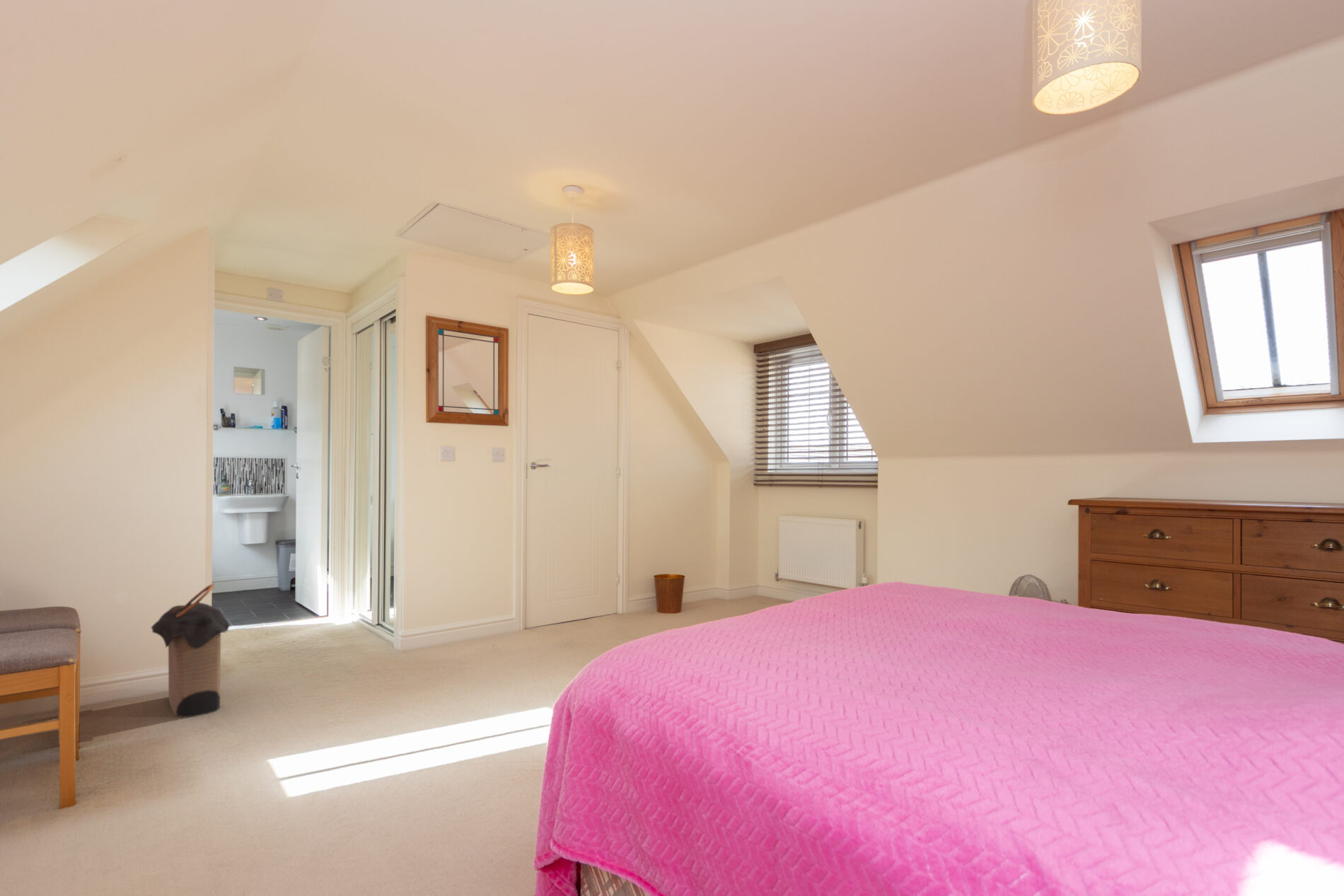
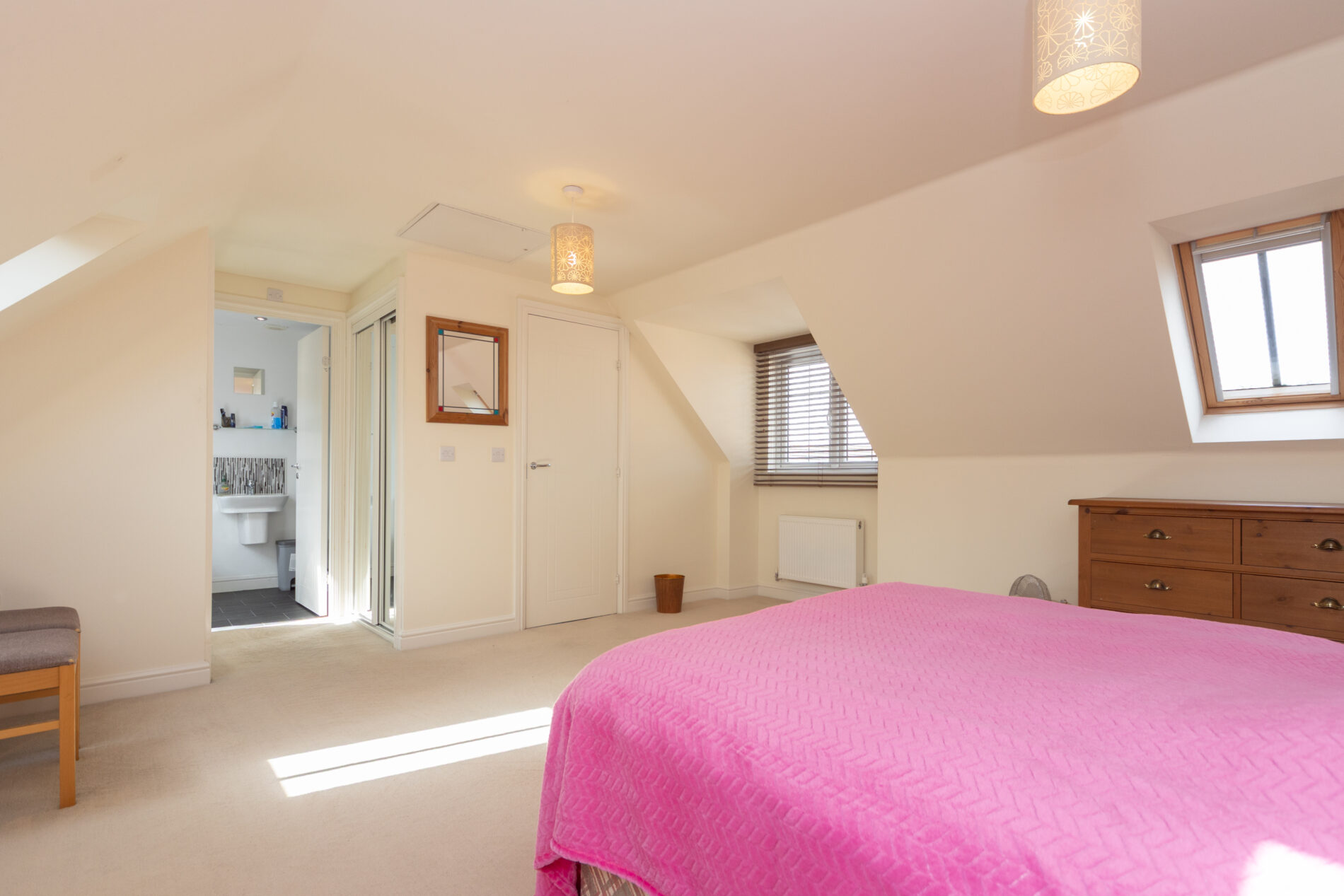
- laundry hamper [151,583,230,718]
